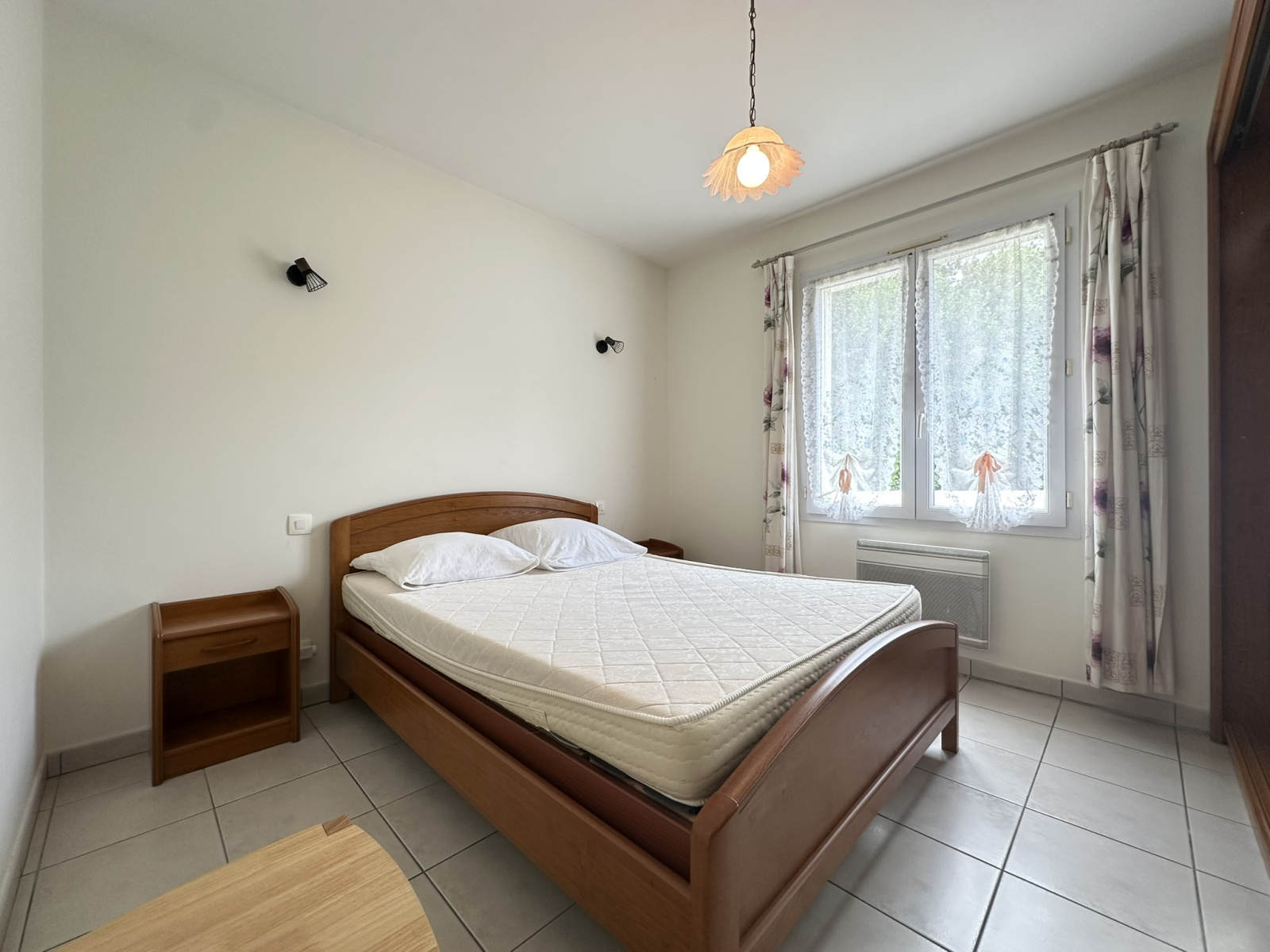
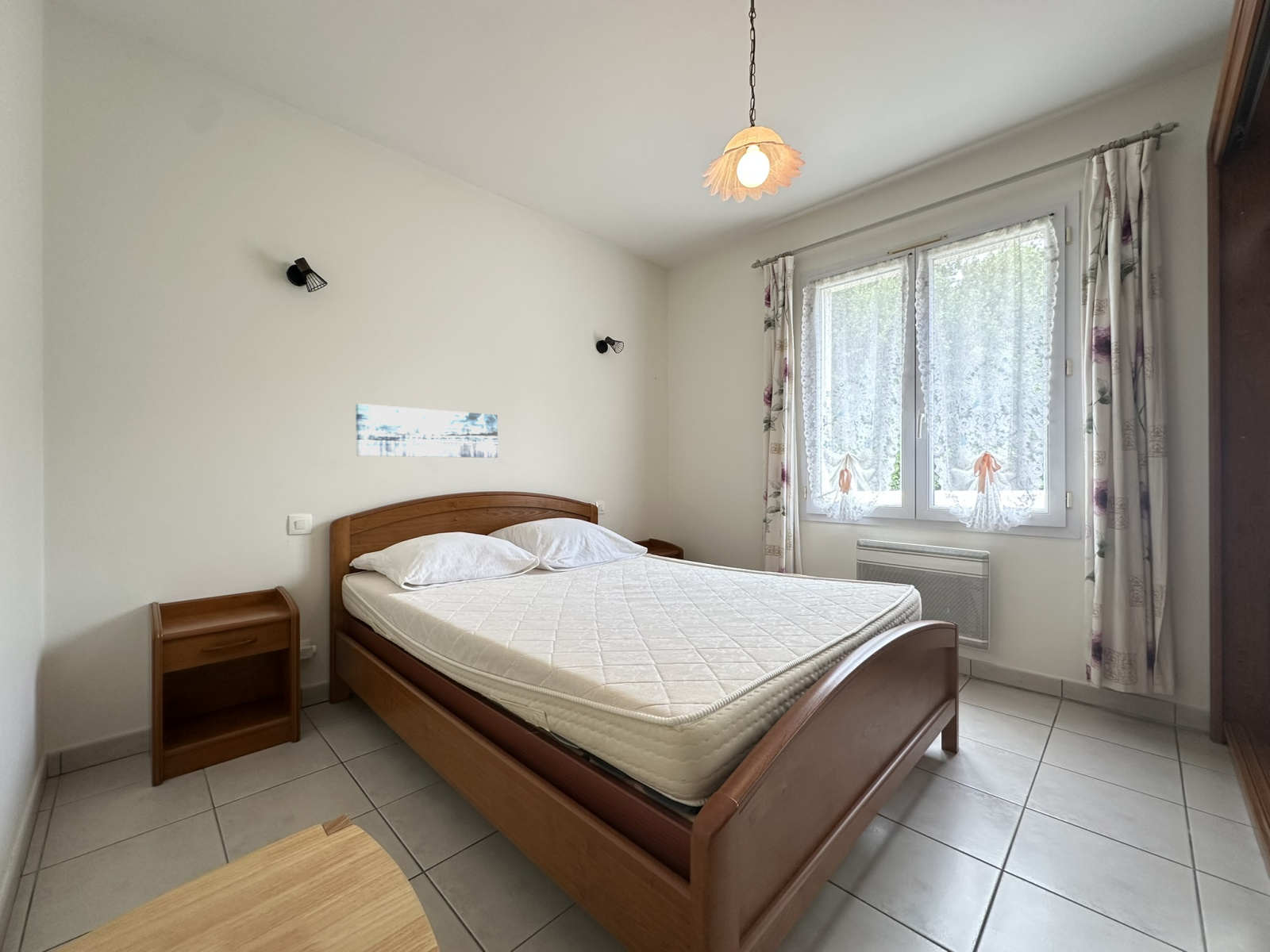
+ wall art [355,403,498,459]
